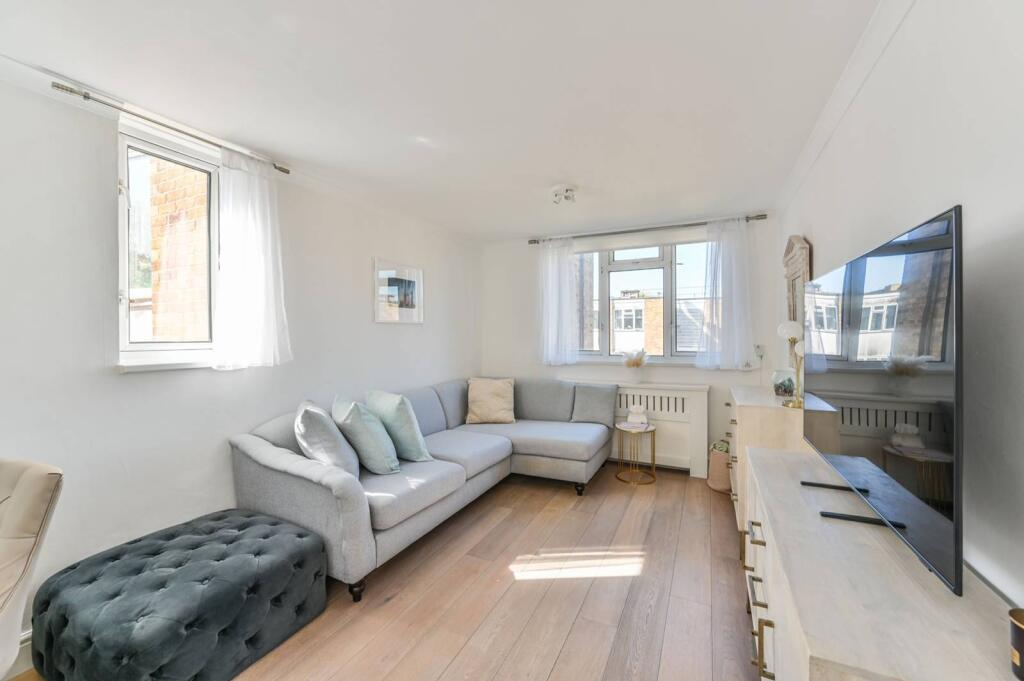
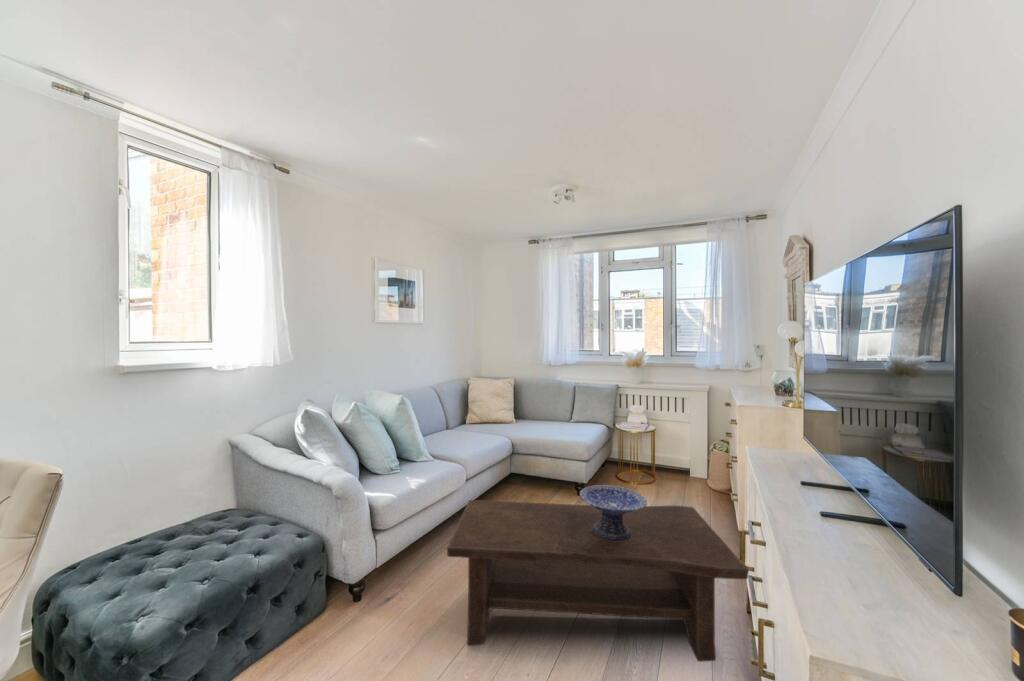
+ coffee table [446,499,750,663]
+ decorative bowl [579,484,648,541]
